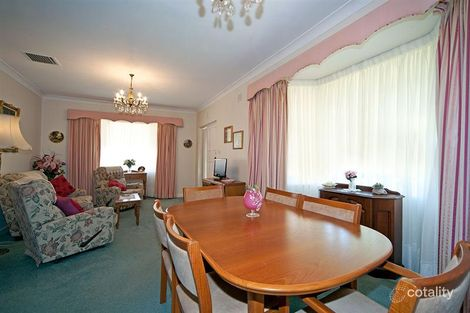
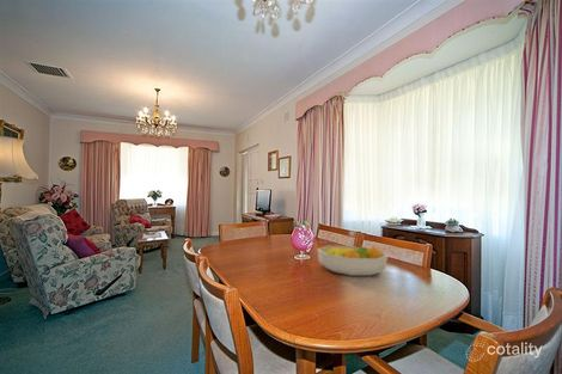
+ fruit bowl [316,245,389,277]
